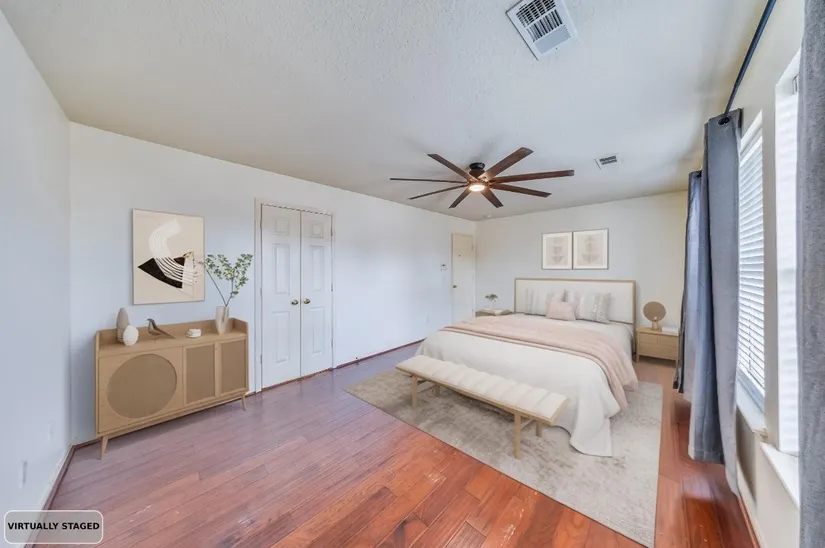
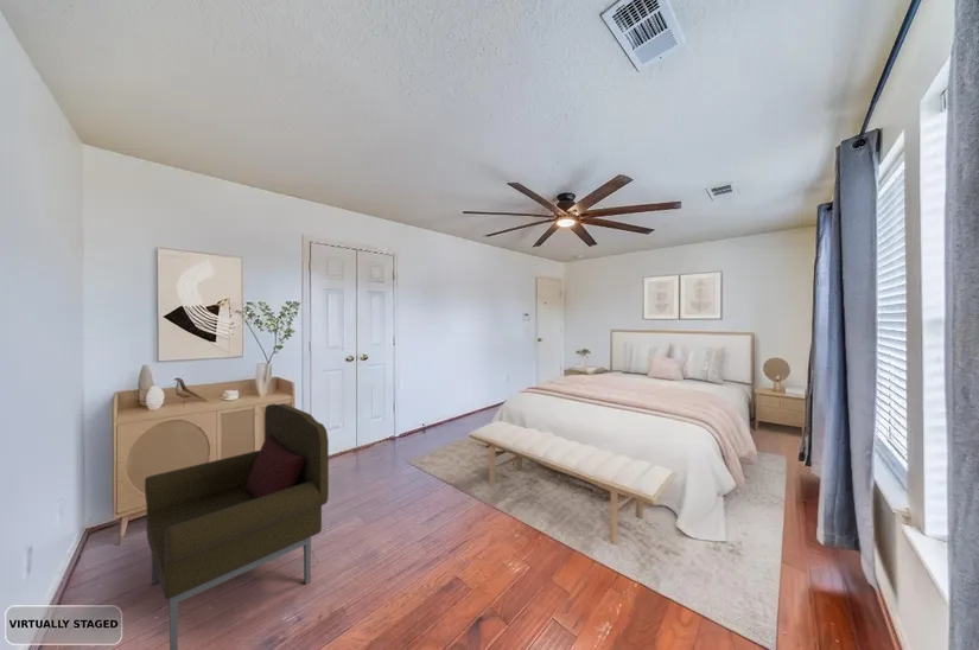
+ armchair [144,402,330,650]
